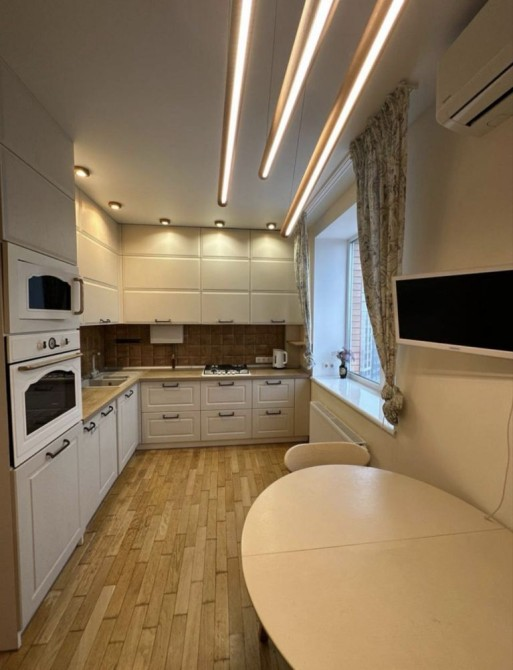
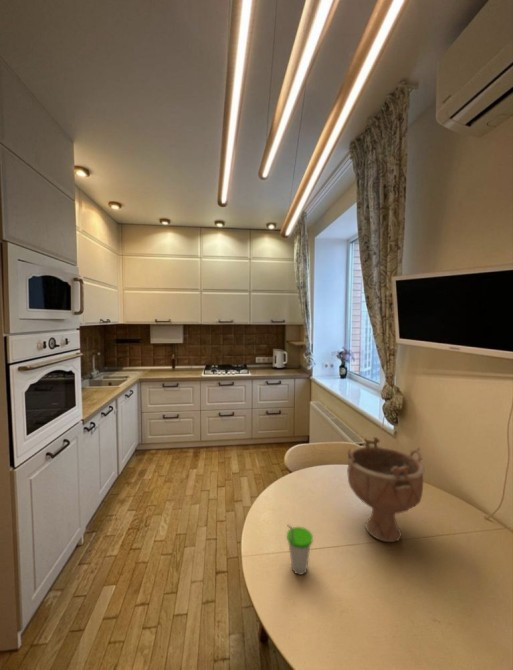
+ cup [286,524,314,576]
+ decorative bowl [346,436,425,543]
